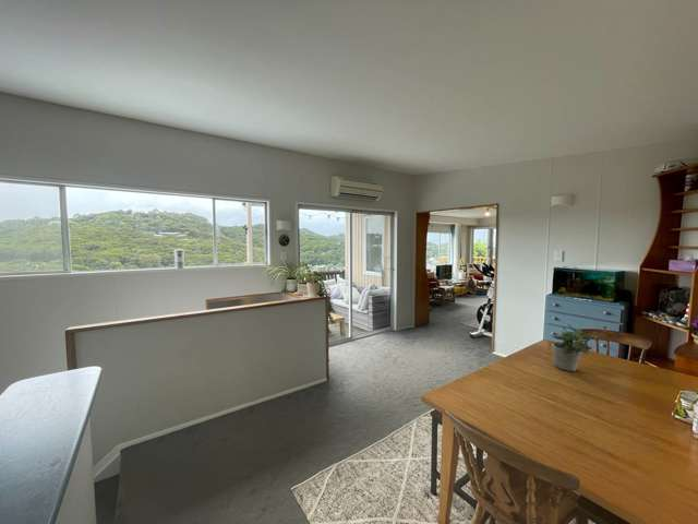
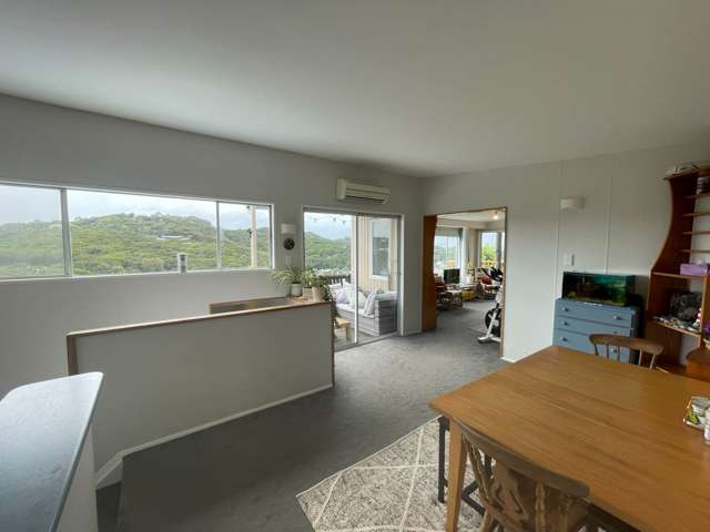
- potted plant [551,323,593,372]
